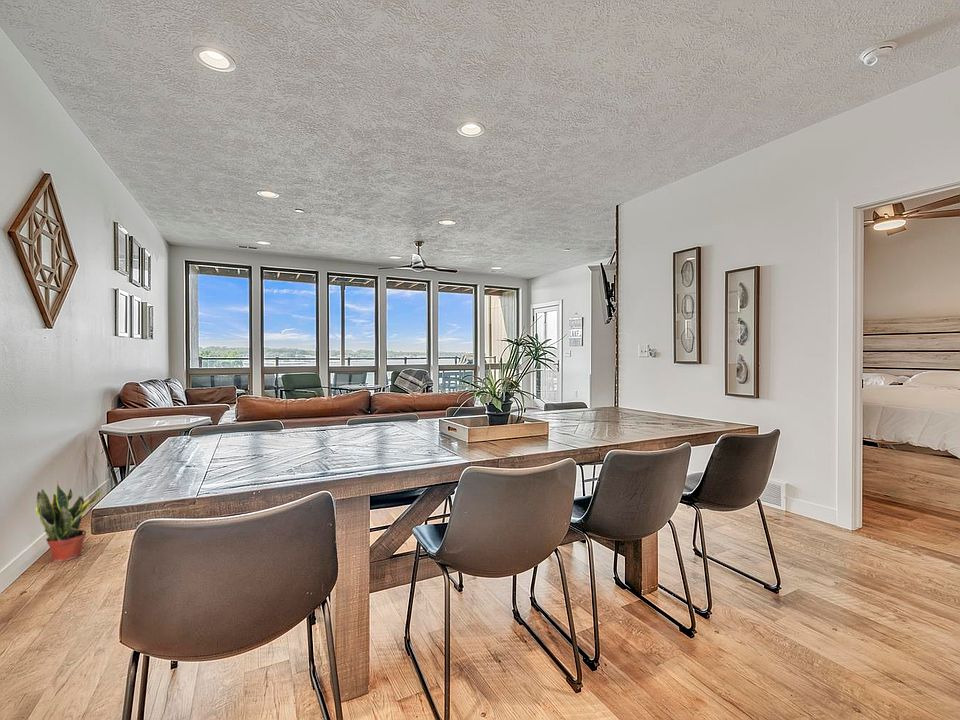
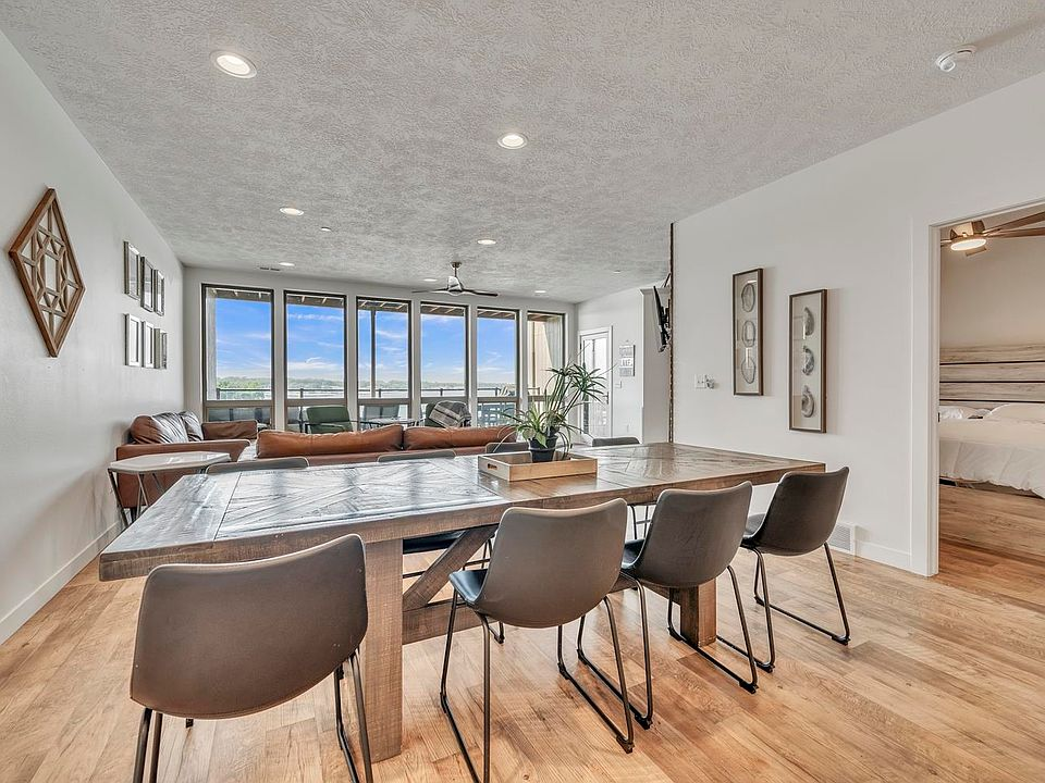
- potted plant [35,480,103,563]
